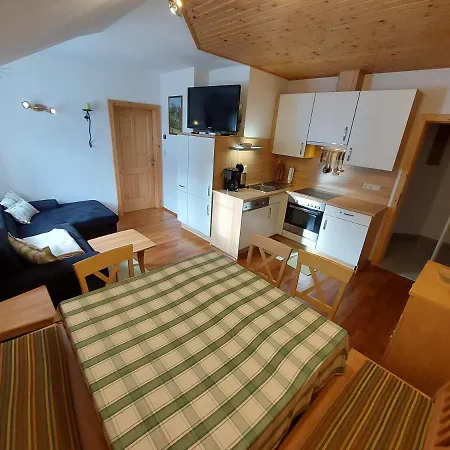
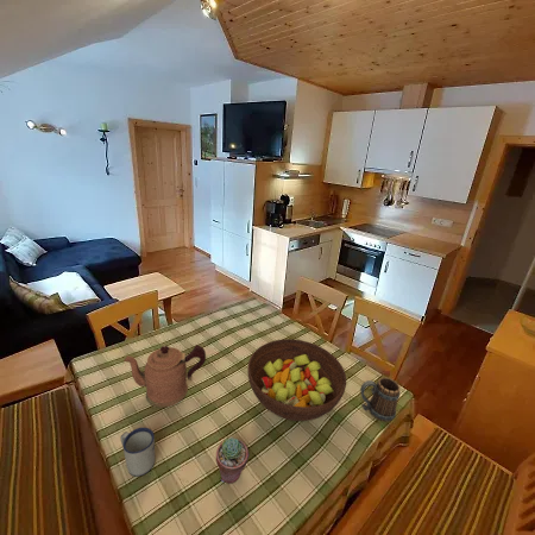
+ mug [119,427,156,478]
+ fruit bowl [246,338,347,422]
+ mug [359,376,401,423]
+ potted succulent [215,435,250,485]
+ coffeepot [124,344,207,409]
